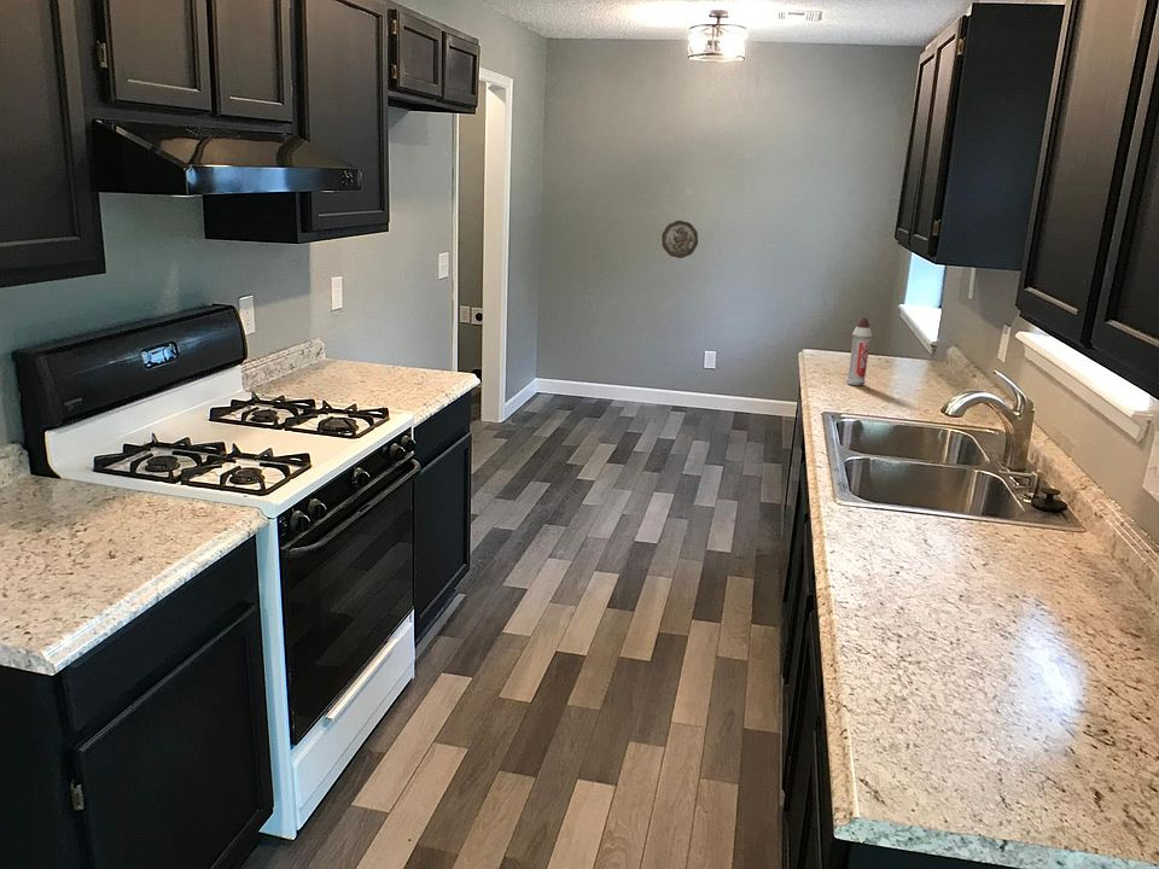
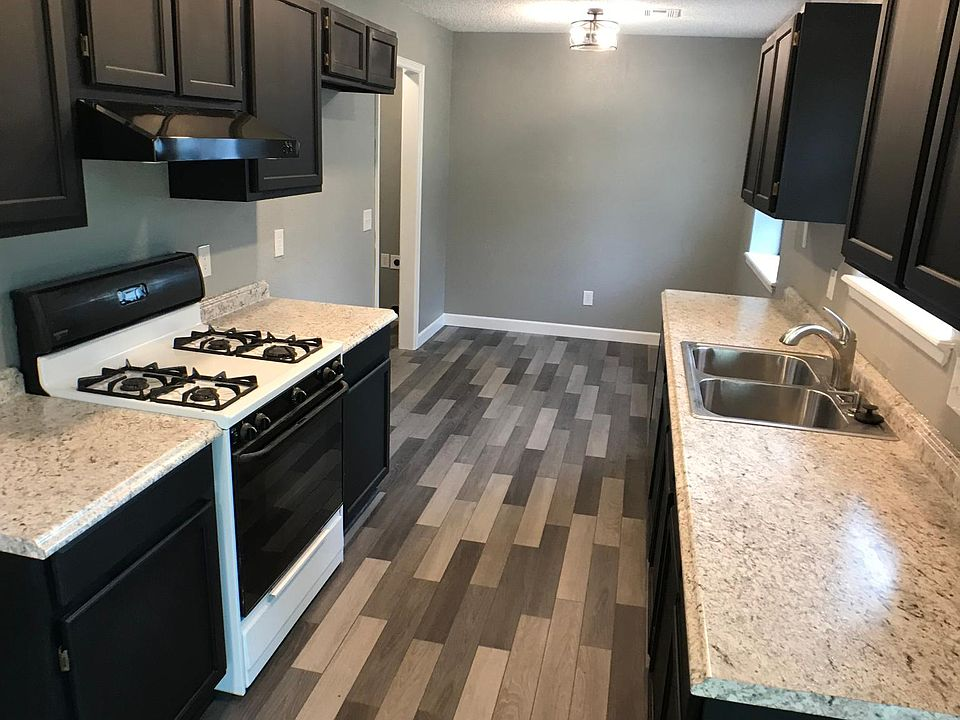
- decorative plate [660,220,699,259]
- spray bottle [845,317,873,386]
